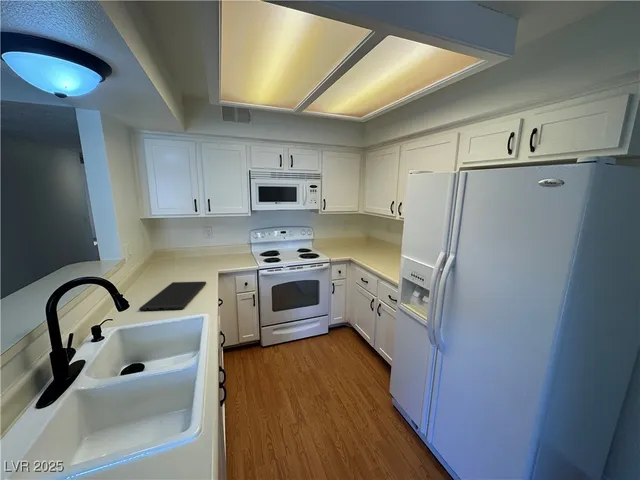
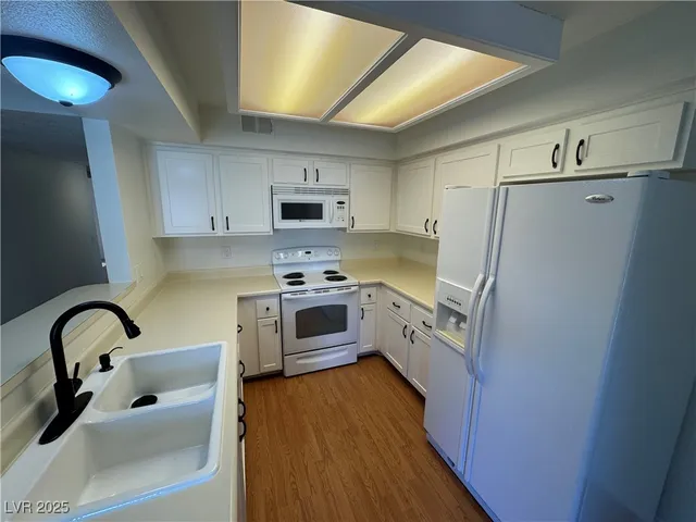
- cutting board [138,281,207,311]
